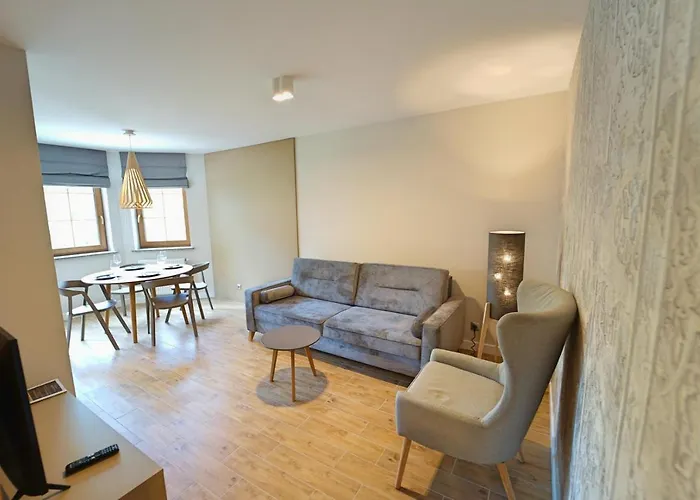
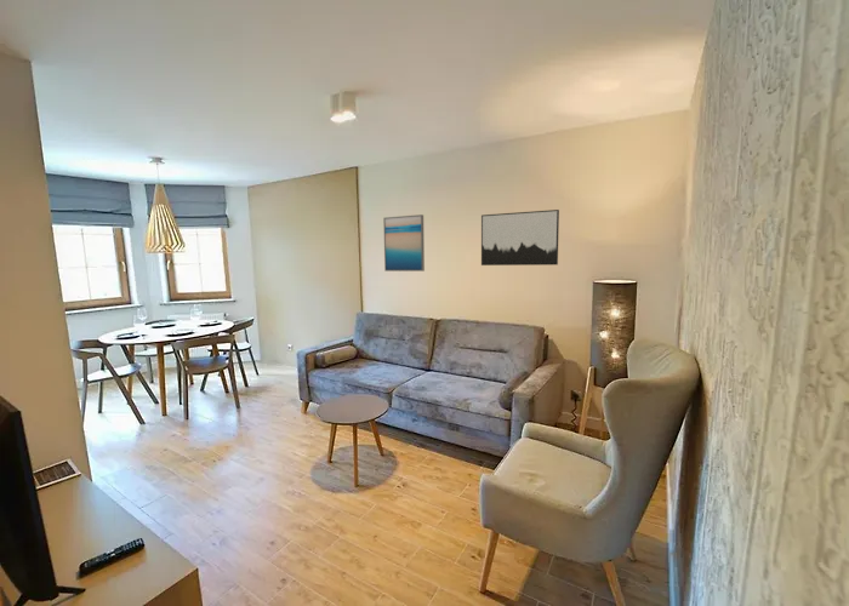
+ wall art [382,213,426,273]
+ wall art [480,208,560,267]
